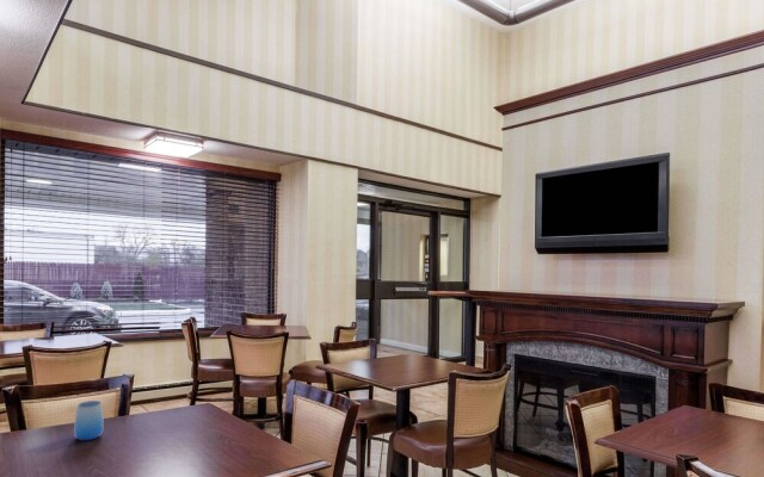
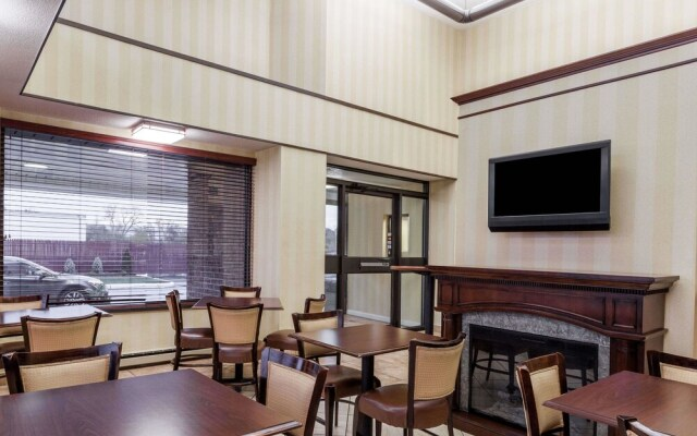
- cup [73,399,105,441]
